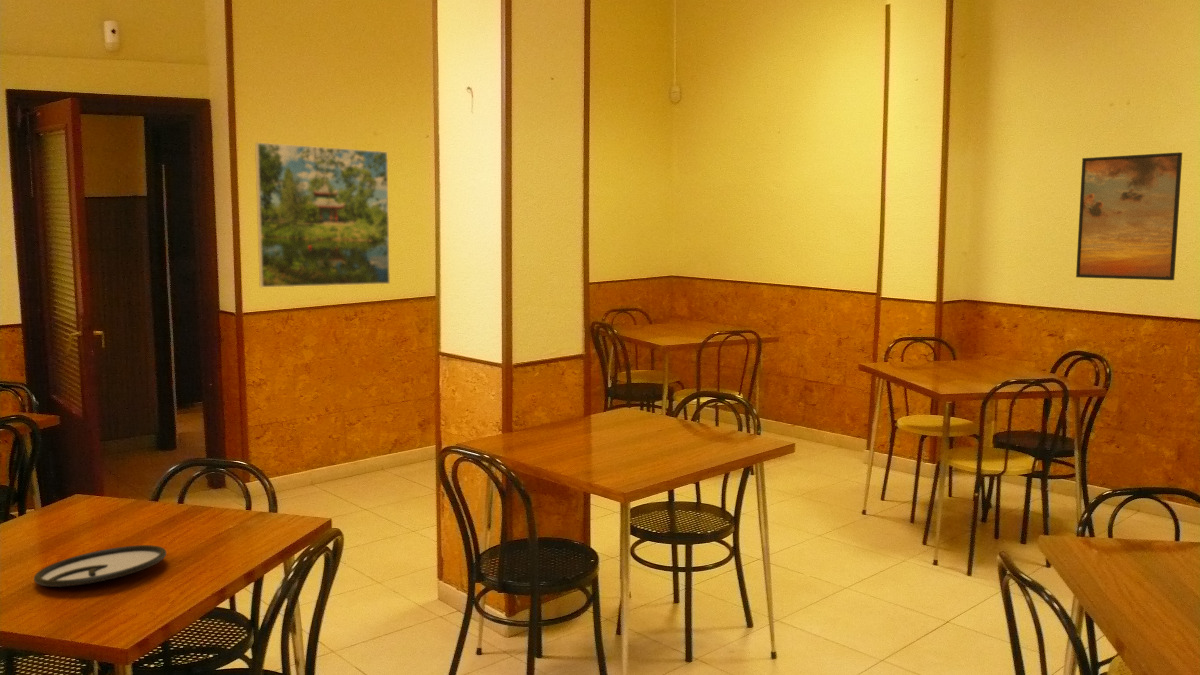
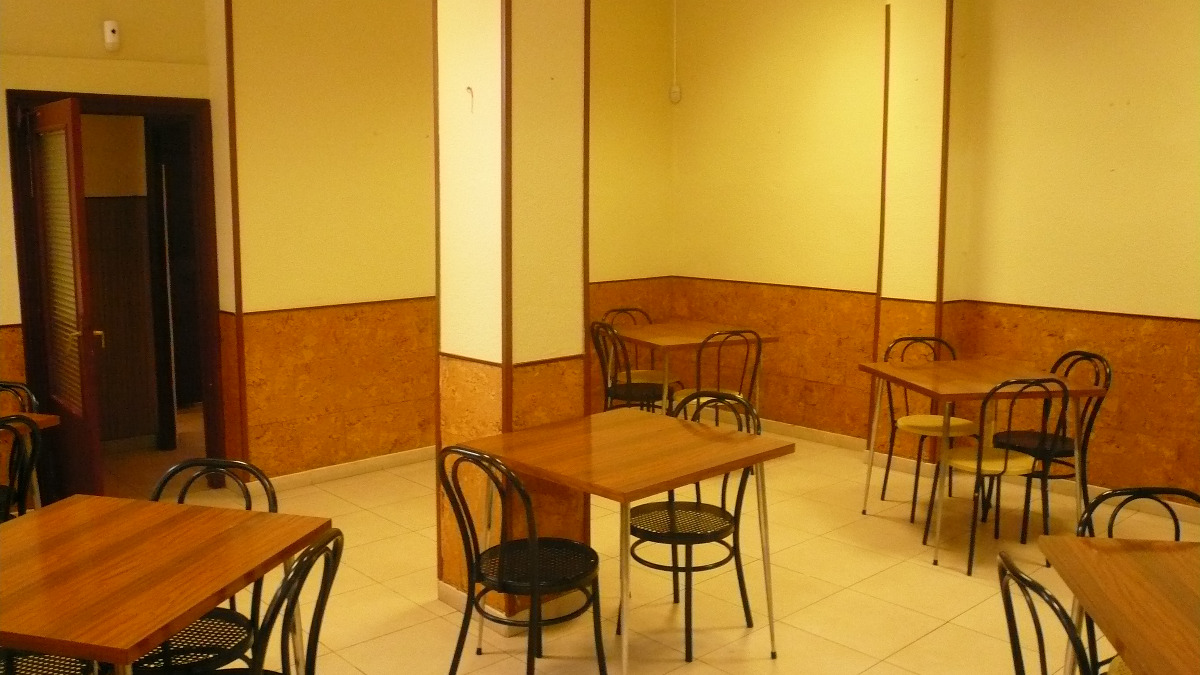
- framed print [254,142,391,288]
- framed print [1075,151,1183,281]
- plate [33,544,167,588]
